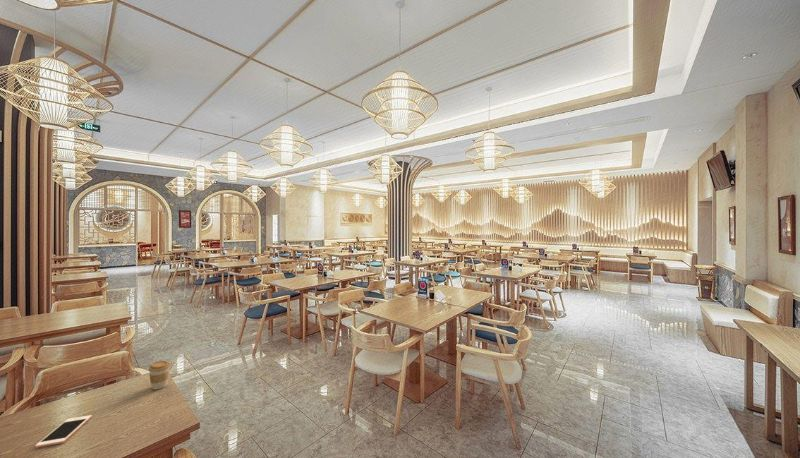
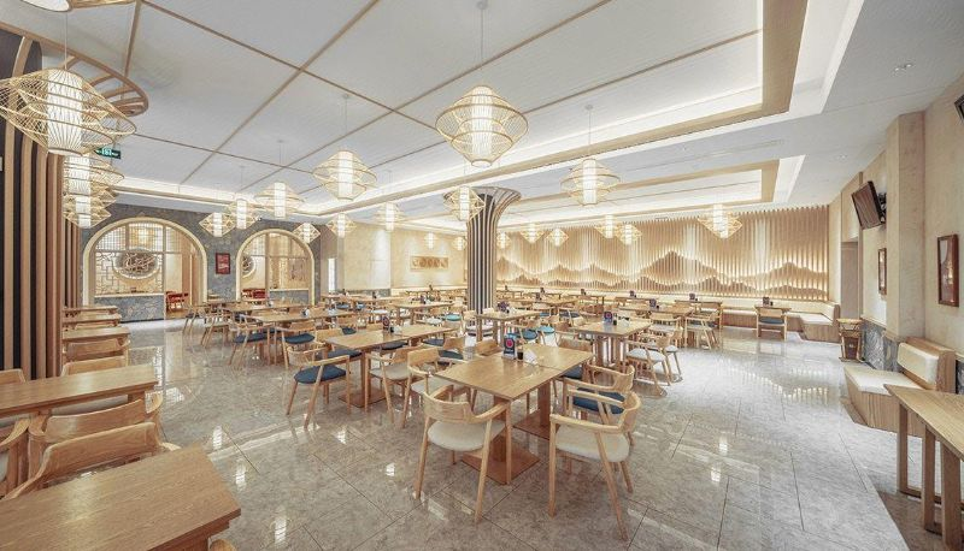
- coffee cup [148,360,171,390]
- cell phone [34,414,93,449]
